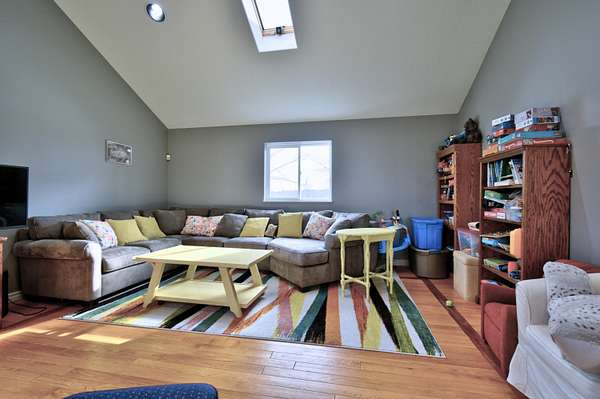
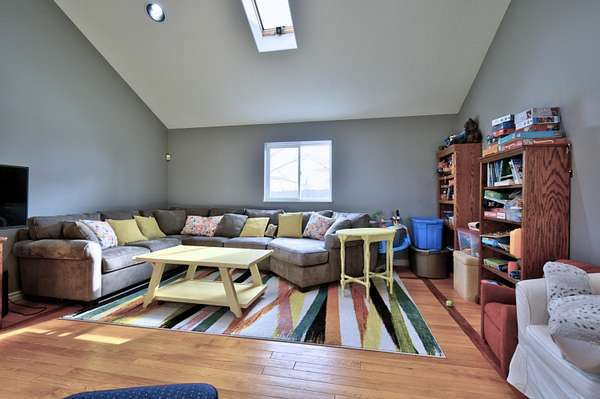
- wall art [104,139,133,167]
